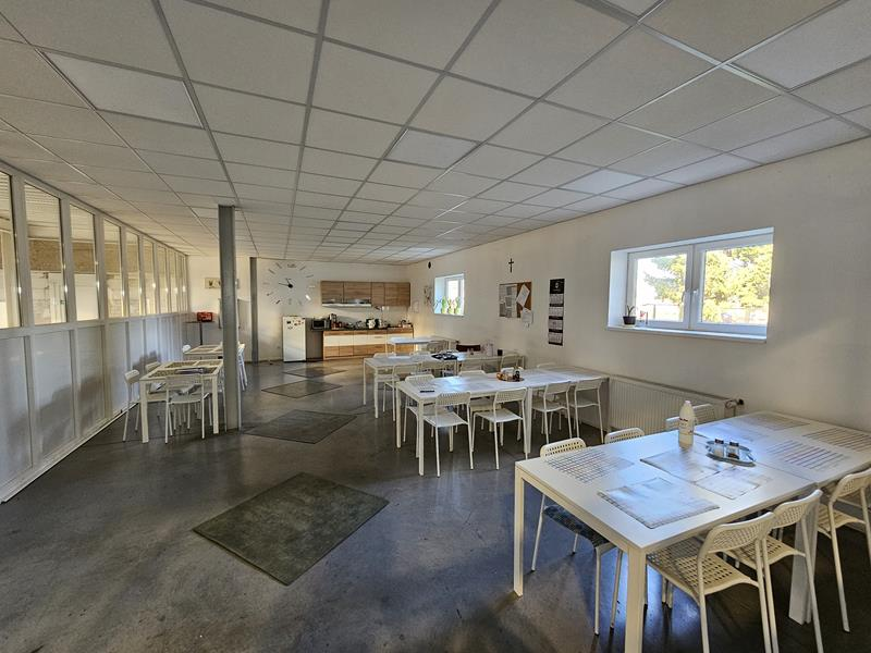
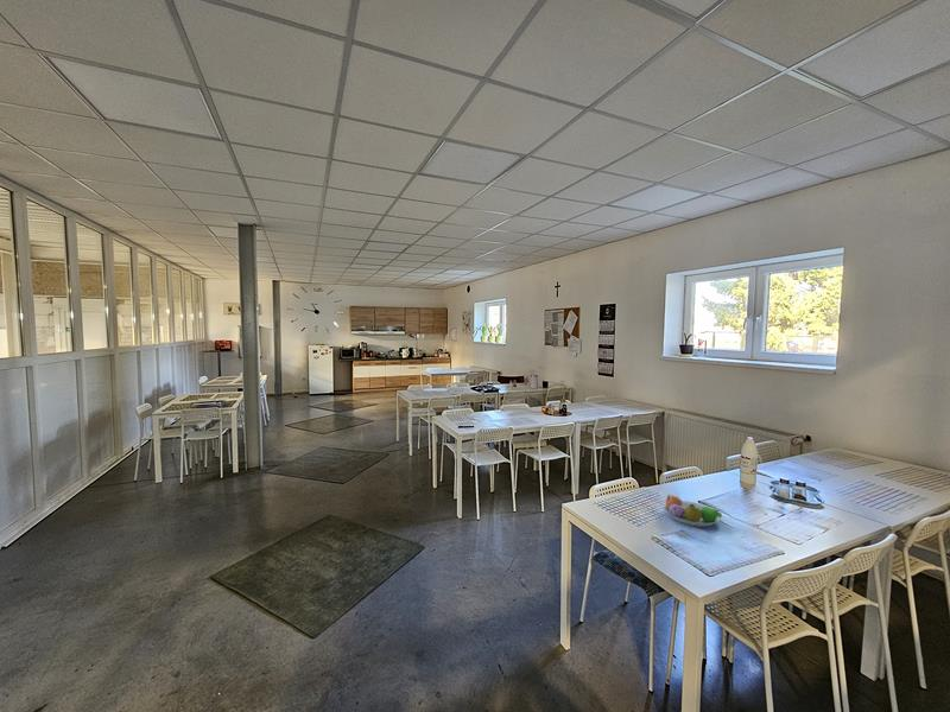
+ fruit bowl [663,494,723,528]
